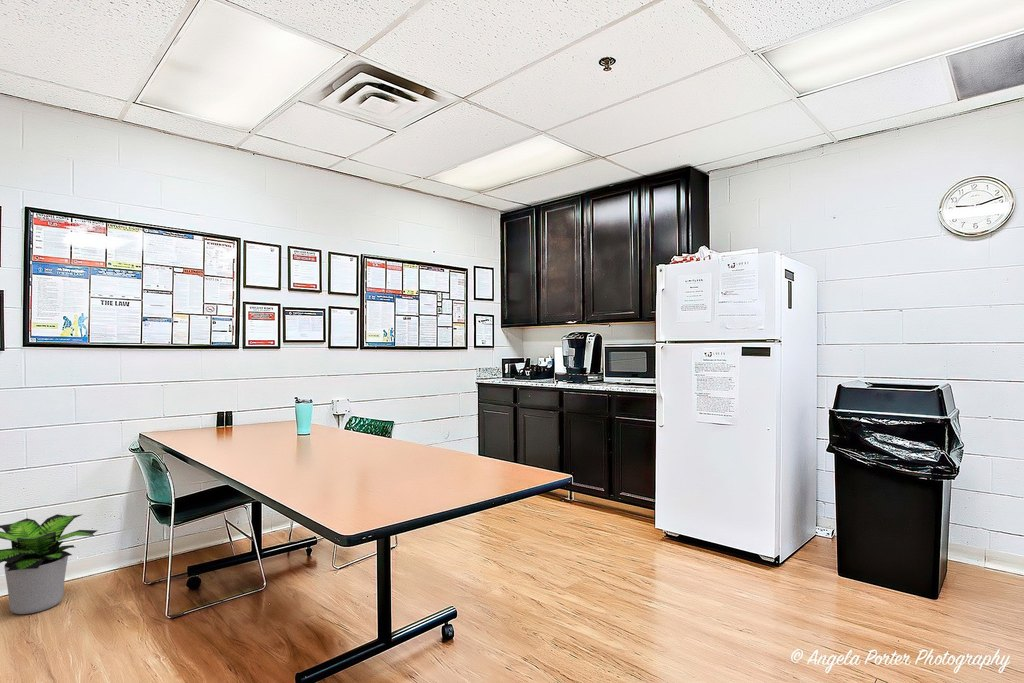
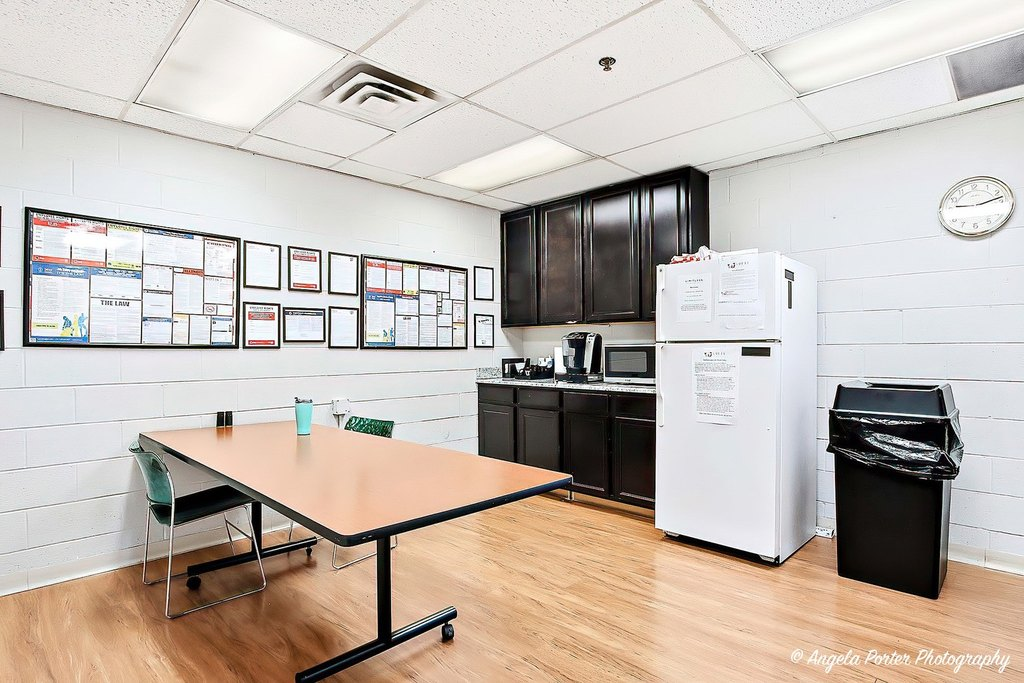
- potted plant [0,513,99,615]
